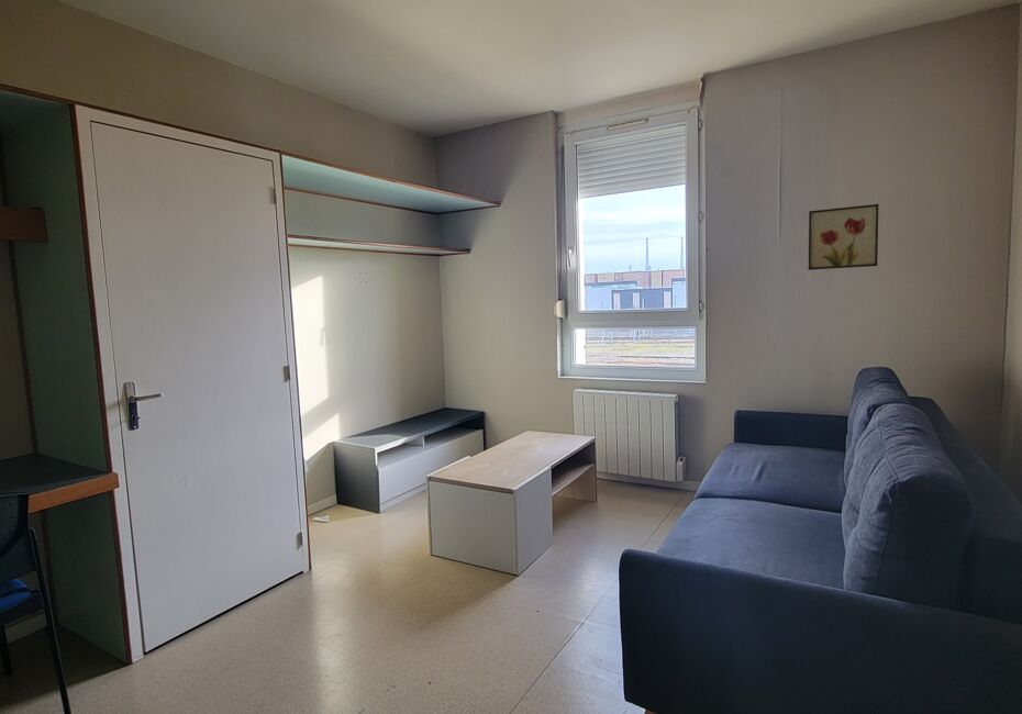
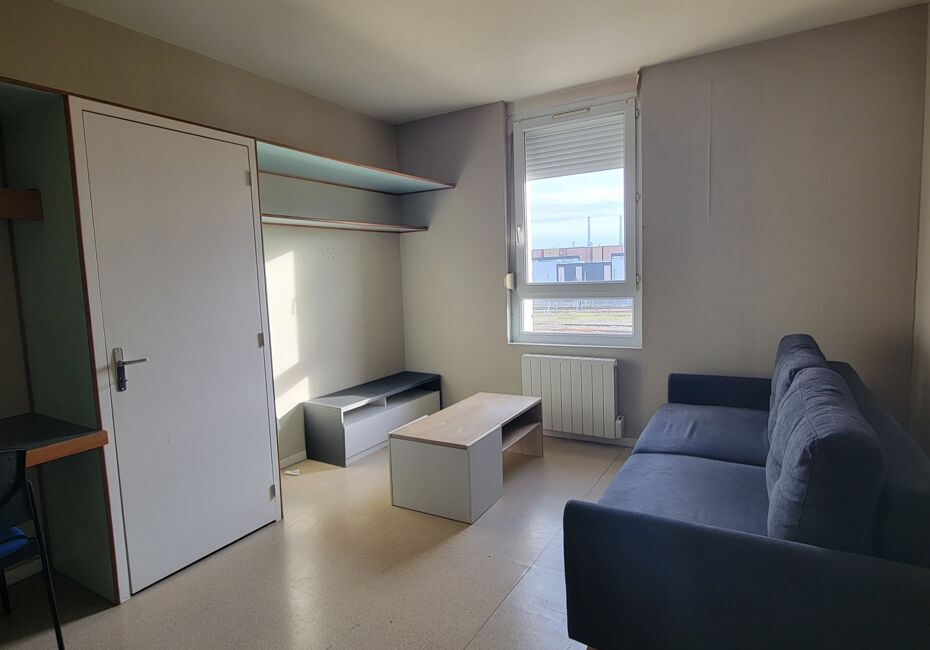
- wall art [808,203,880,271]
